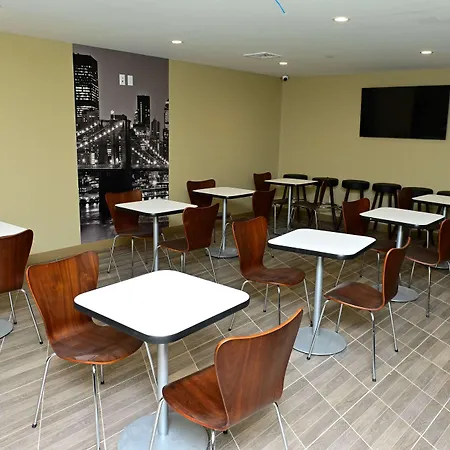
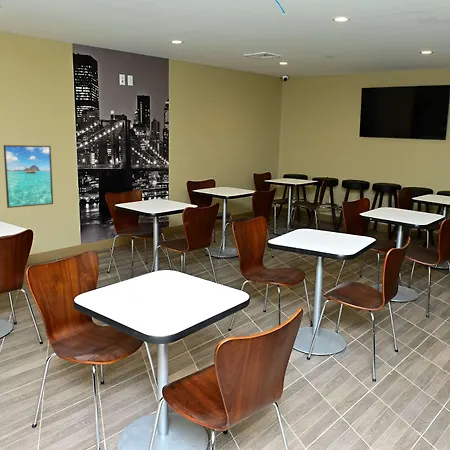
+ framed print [3,144,54,209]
